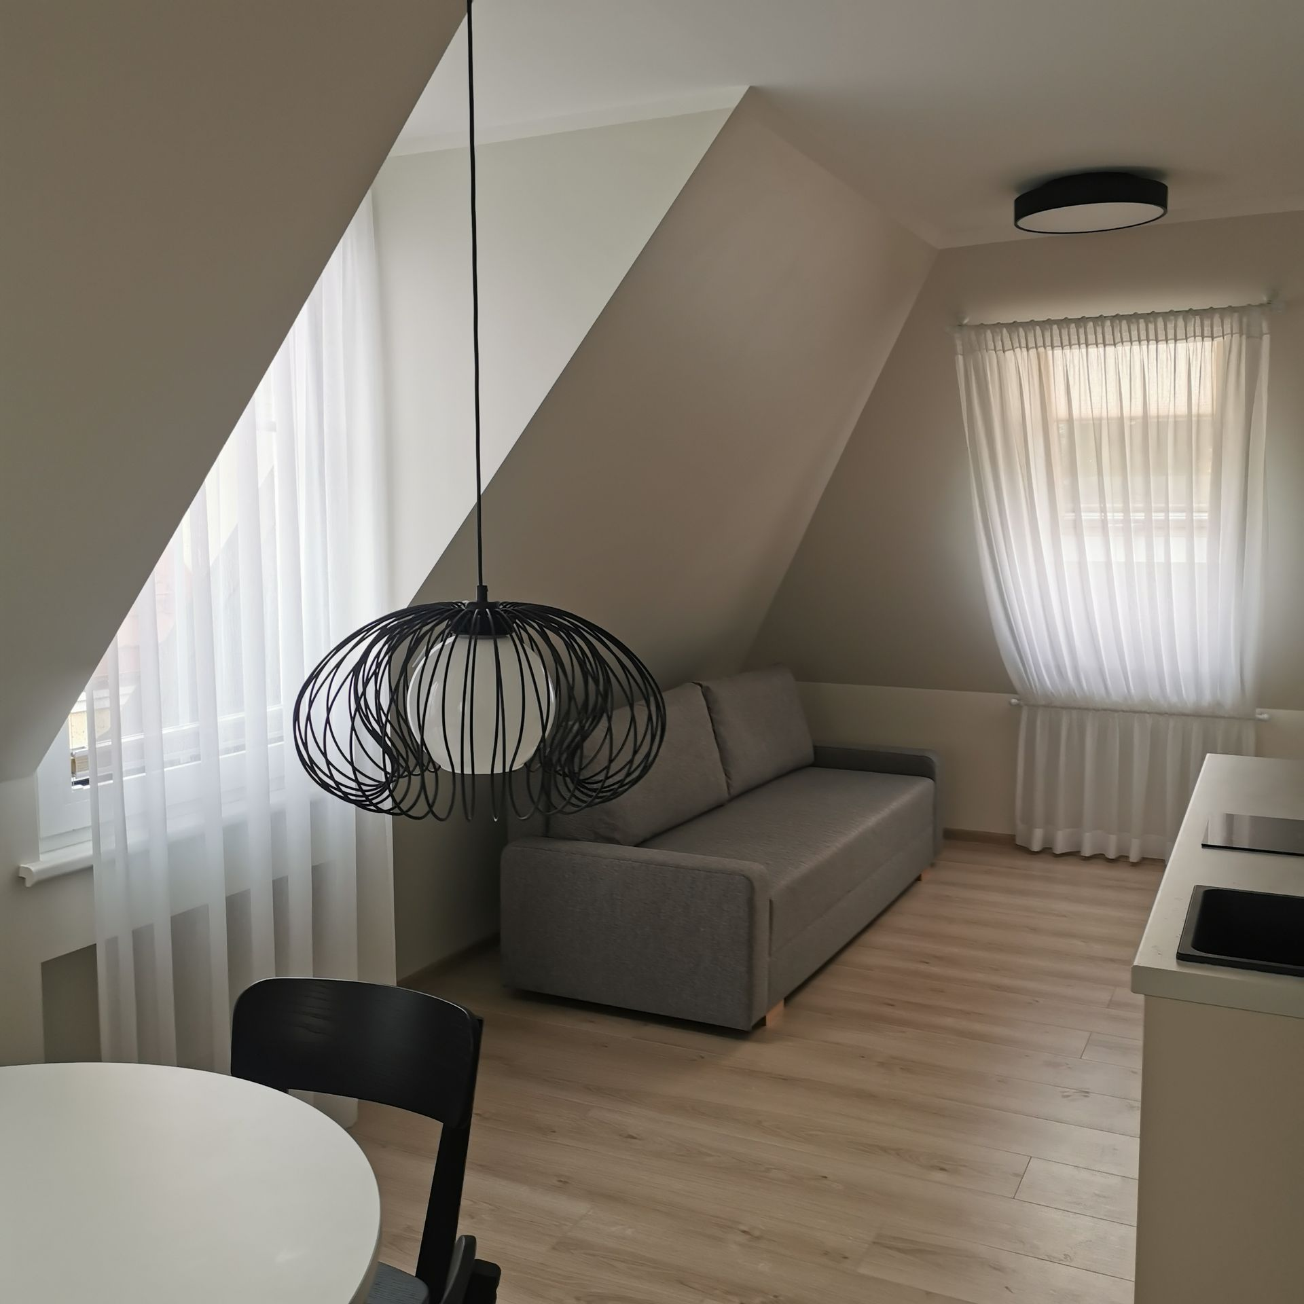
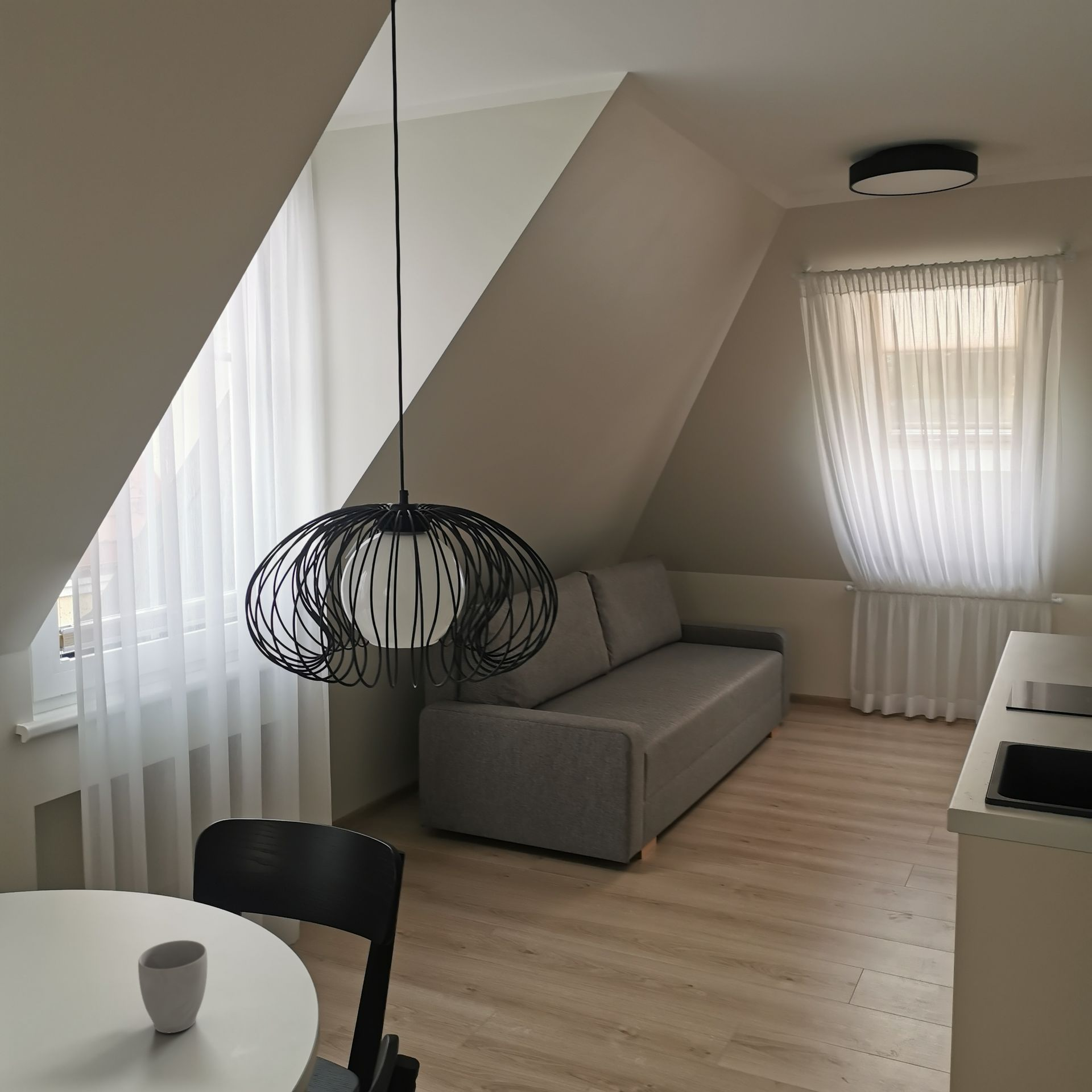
+ mug [138,940,208,1034]
